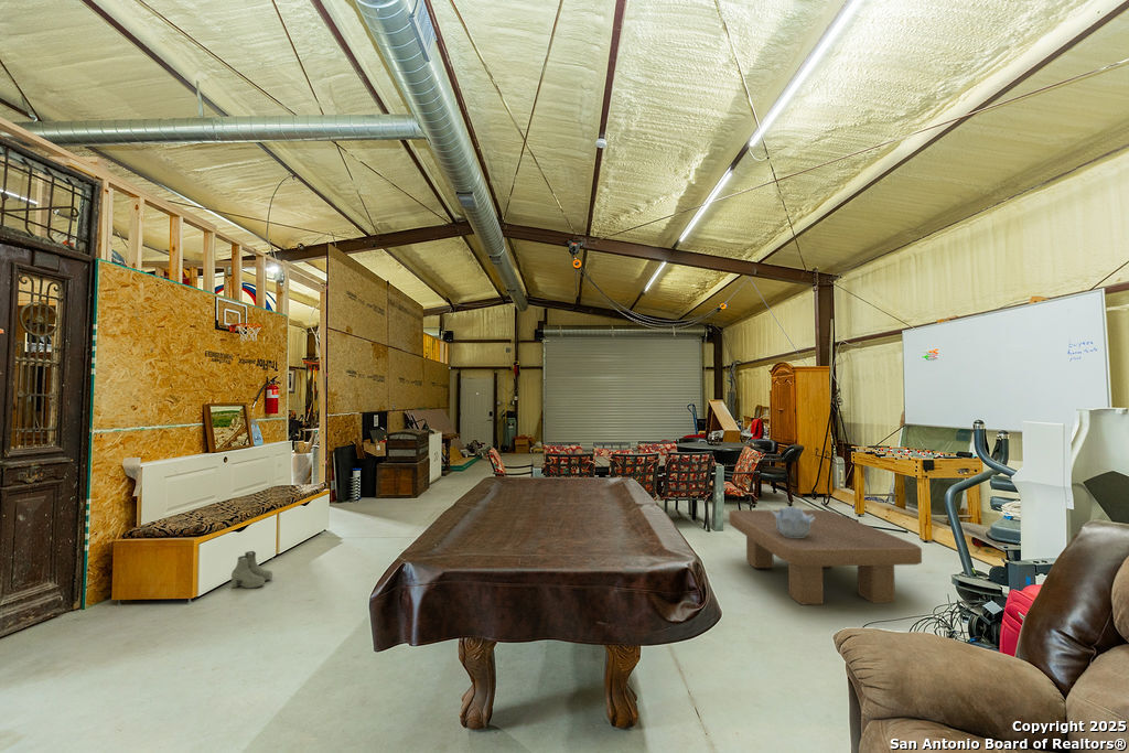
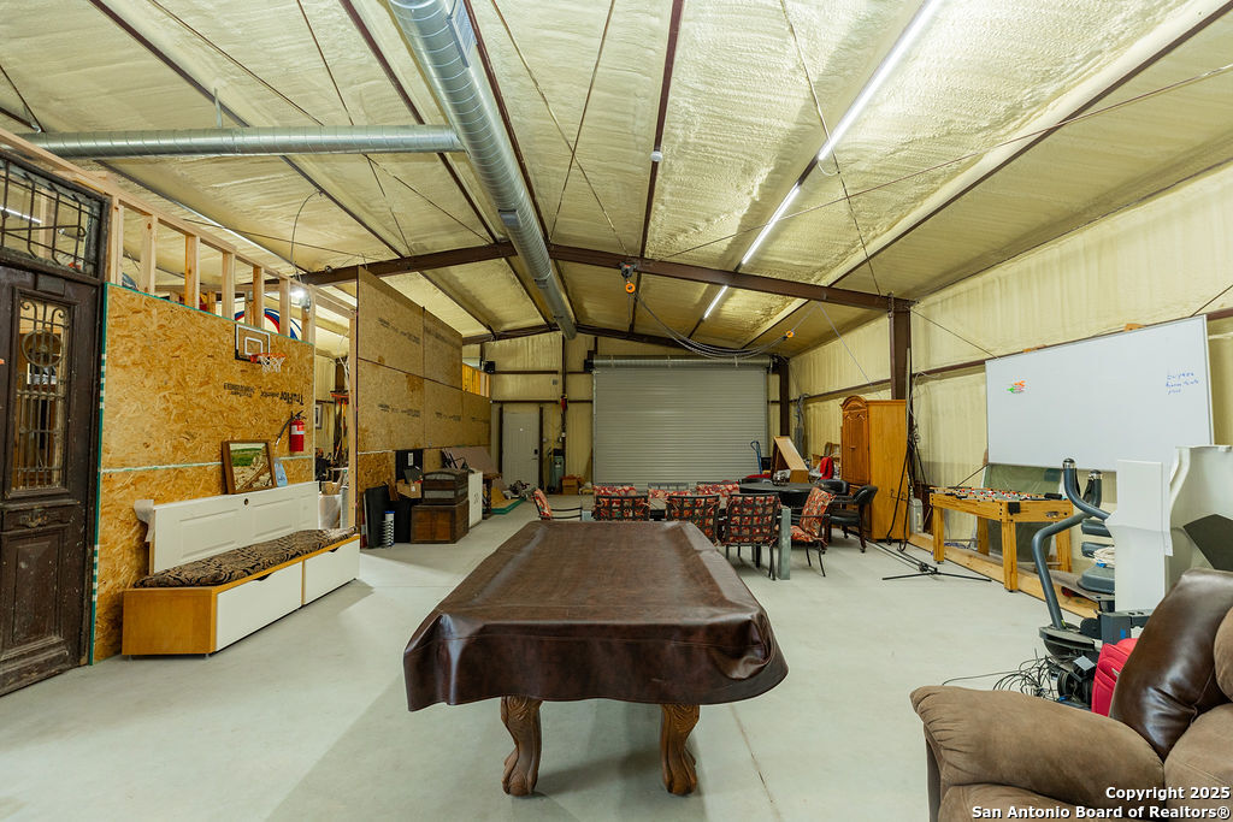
- coffee table [728,508,923,605]
- decorative bowl [770,505,815,538]
- boots [230,550,273,590]
